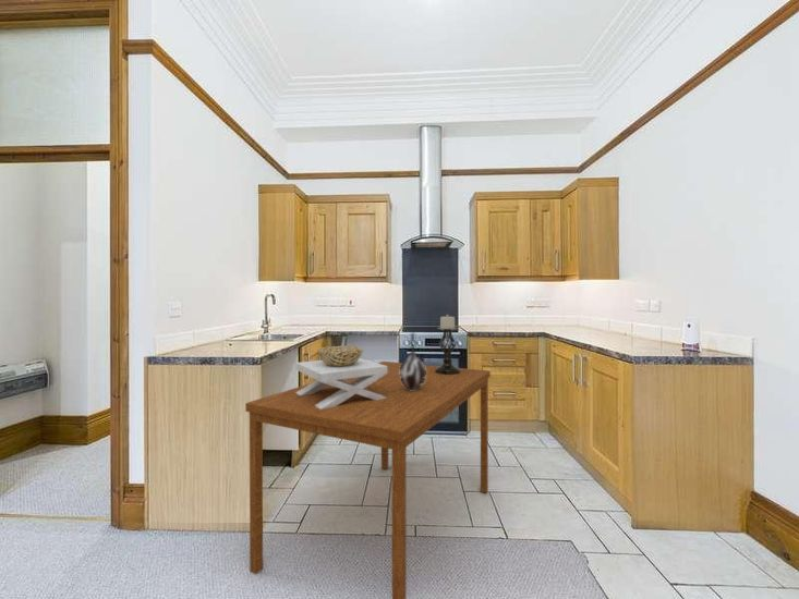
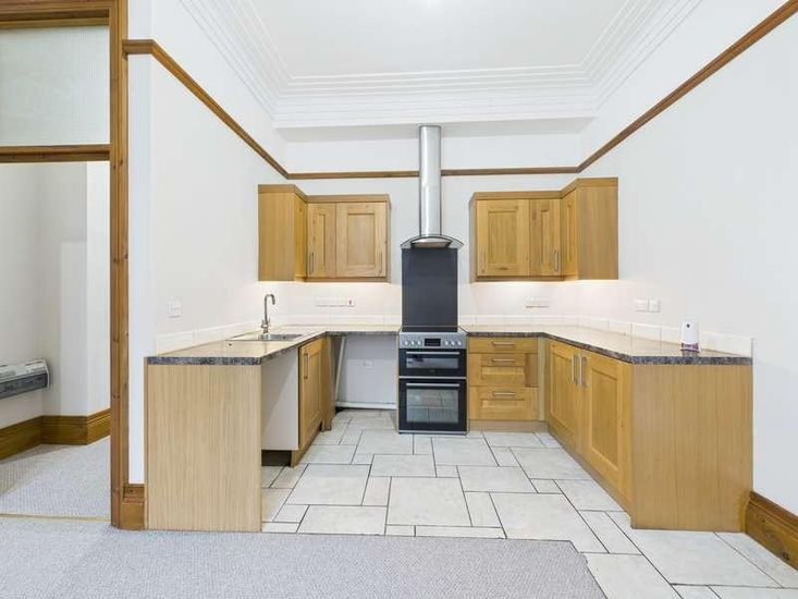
- decorative bowl [294,345,387,409]
- dining table [244,360,492,599]
- vase [400,332,426,391]
- candle holder [435,314,460,375]
